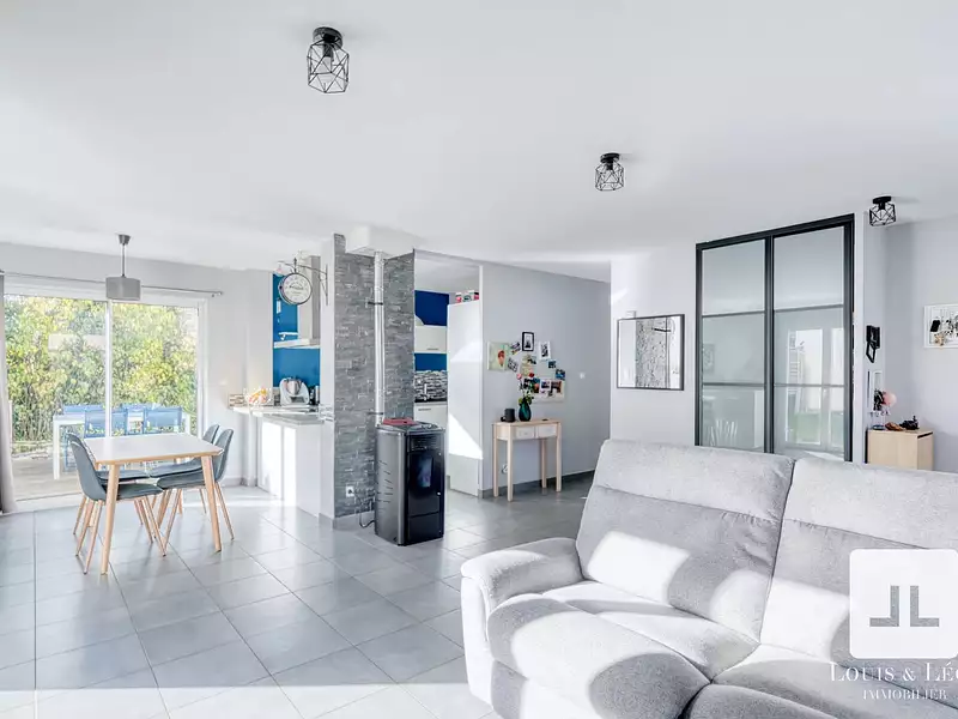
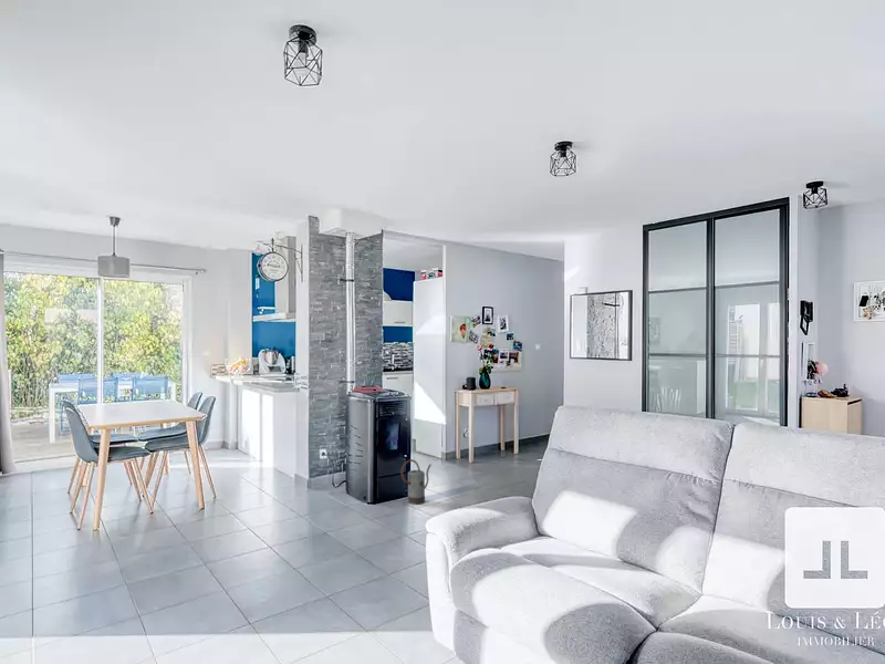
+ watering can [400,458,433,506]
